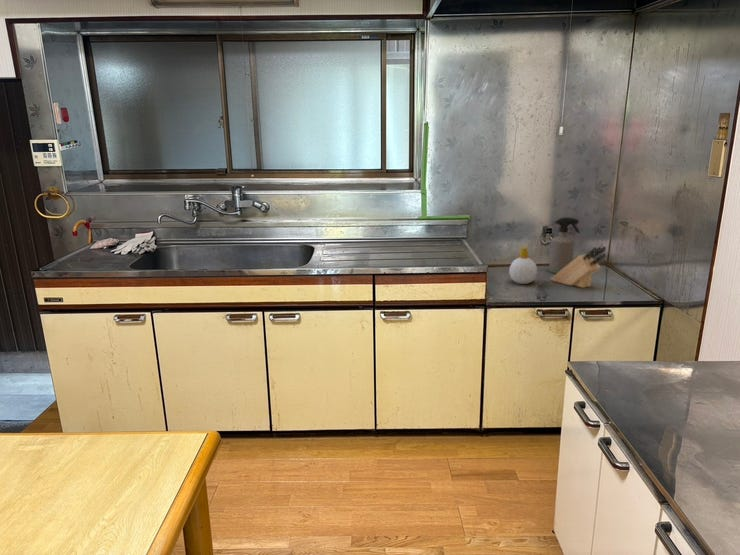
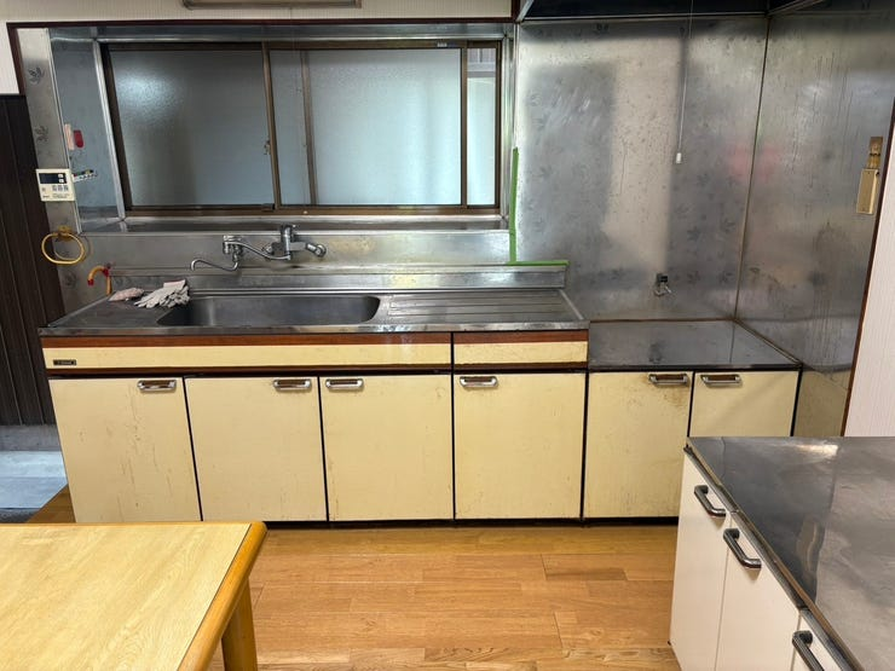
- knife block [550,245,607,289]
- spray bottle [548,216,581,274]
- soap bottle [508,246,538,285]
